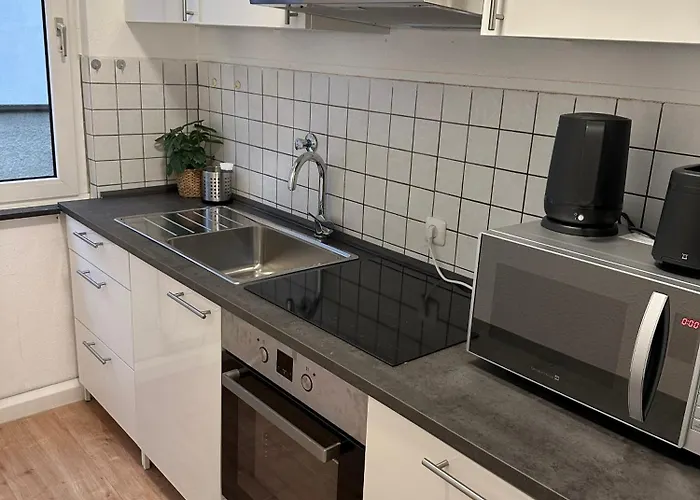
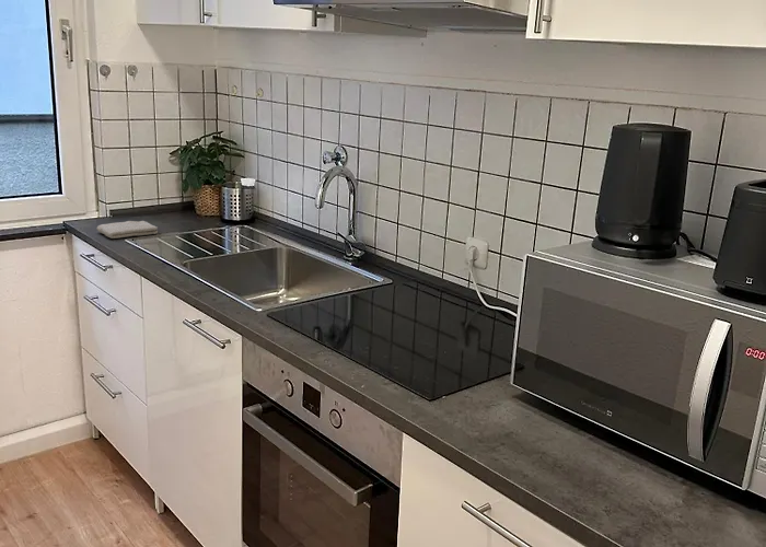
+ washcloth [96,220,159,240]
